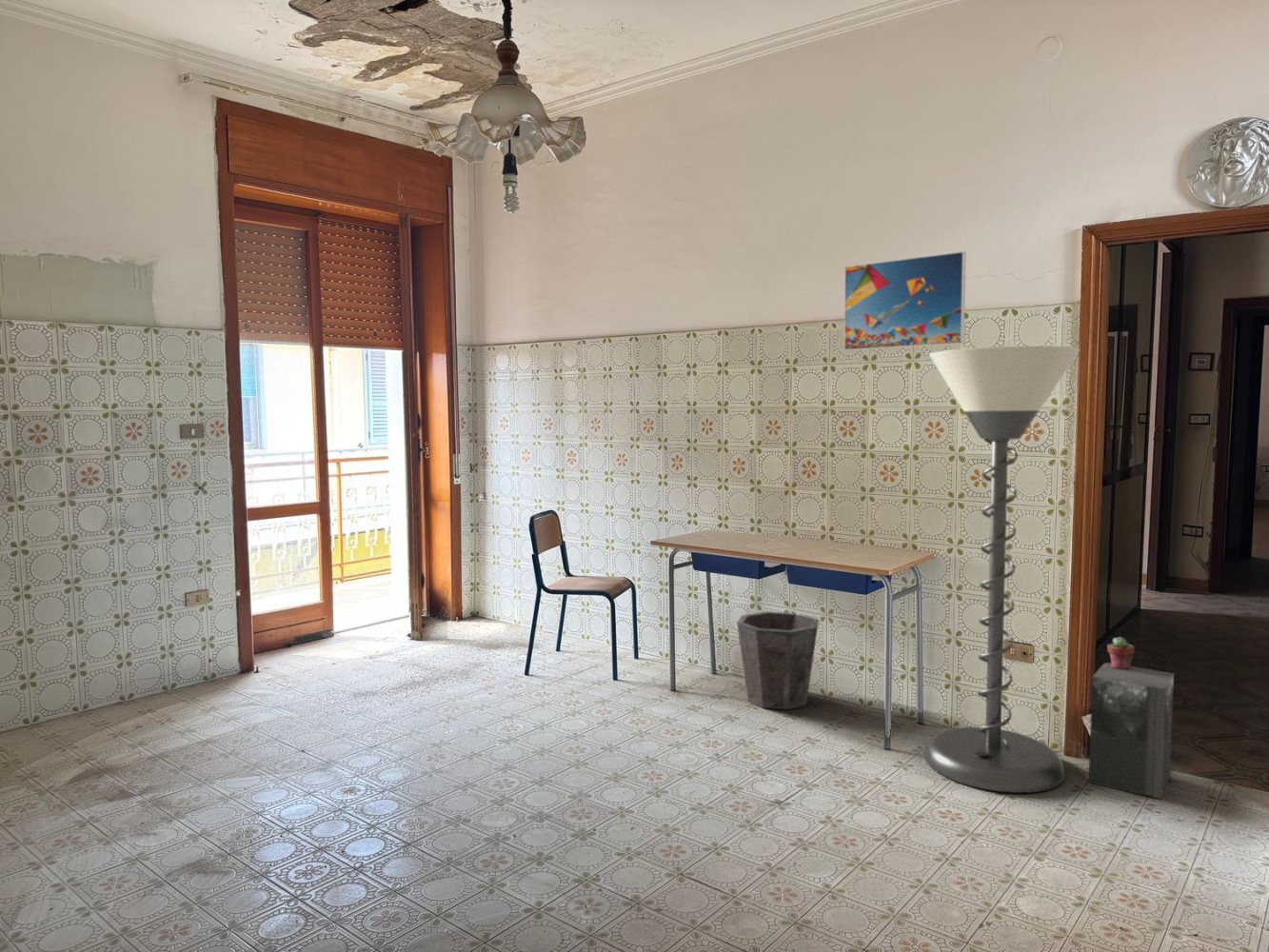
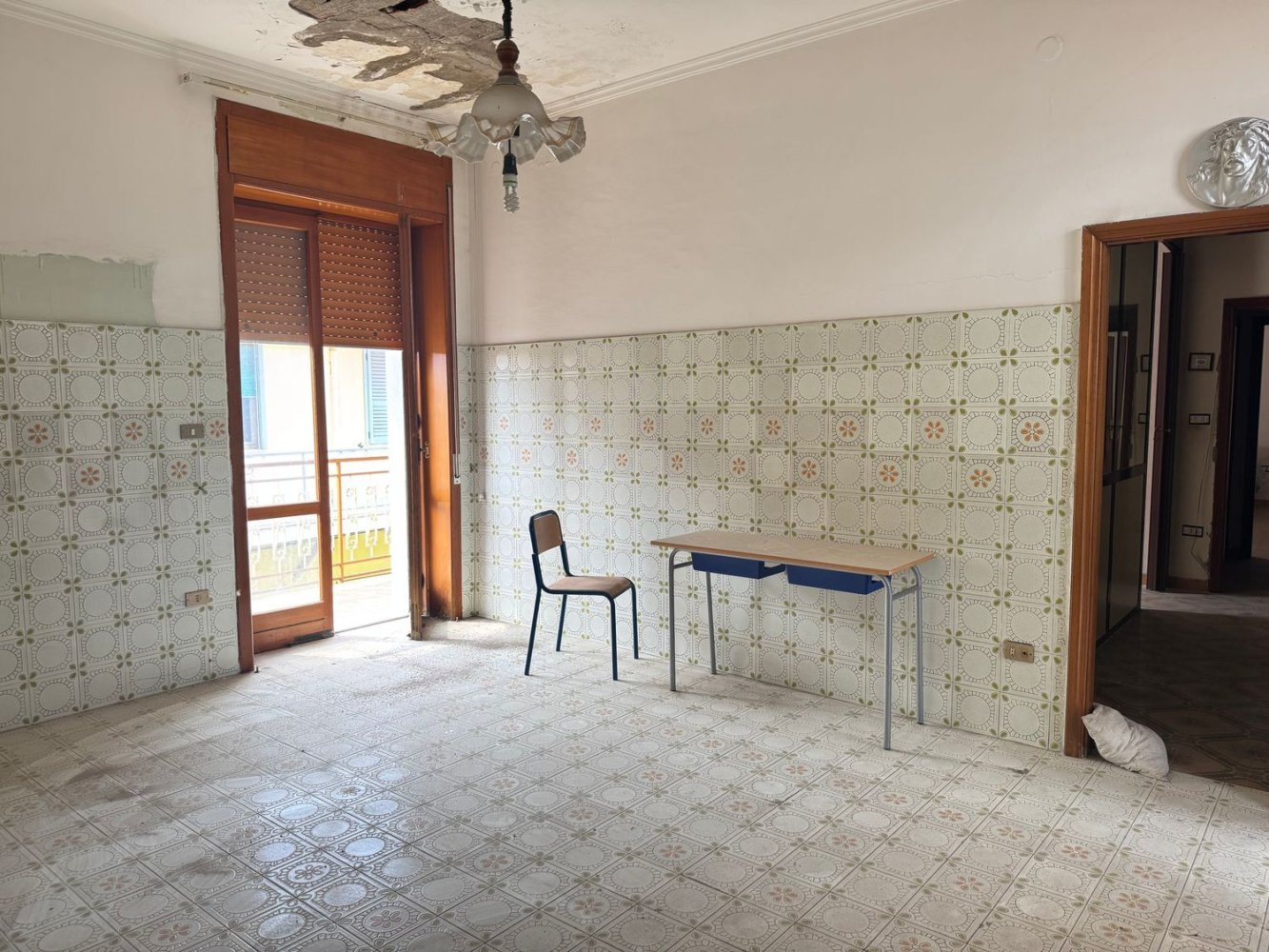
- waste bin [736,610,820,710]
- potted succulent [1106,636,1136,669]
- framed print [843,250,967,351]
- floor lamp [923,346,1081,794]
- speaker [1088,663,1175,800]
